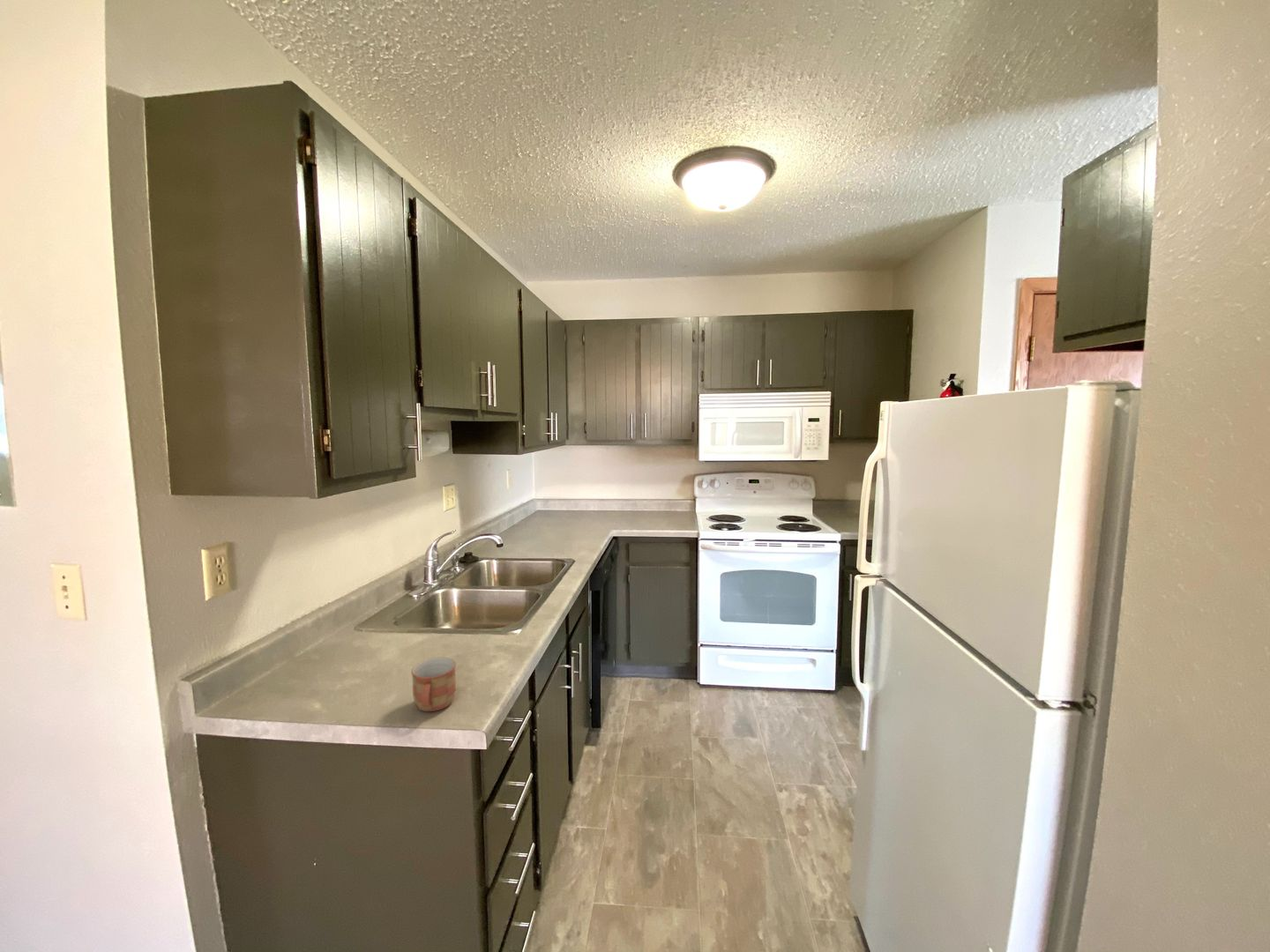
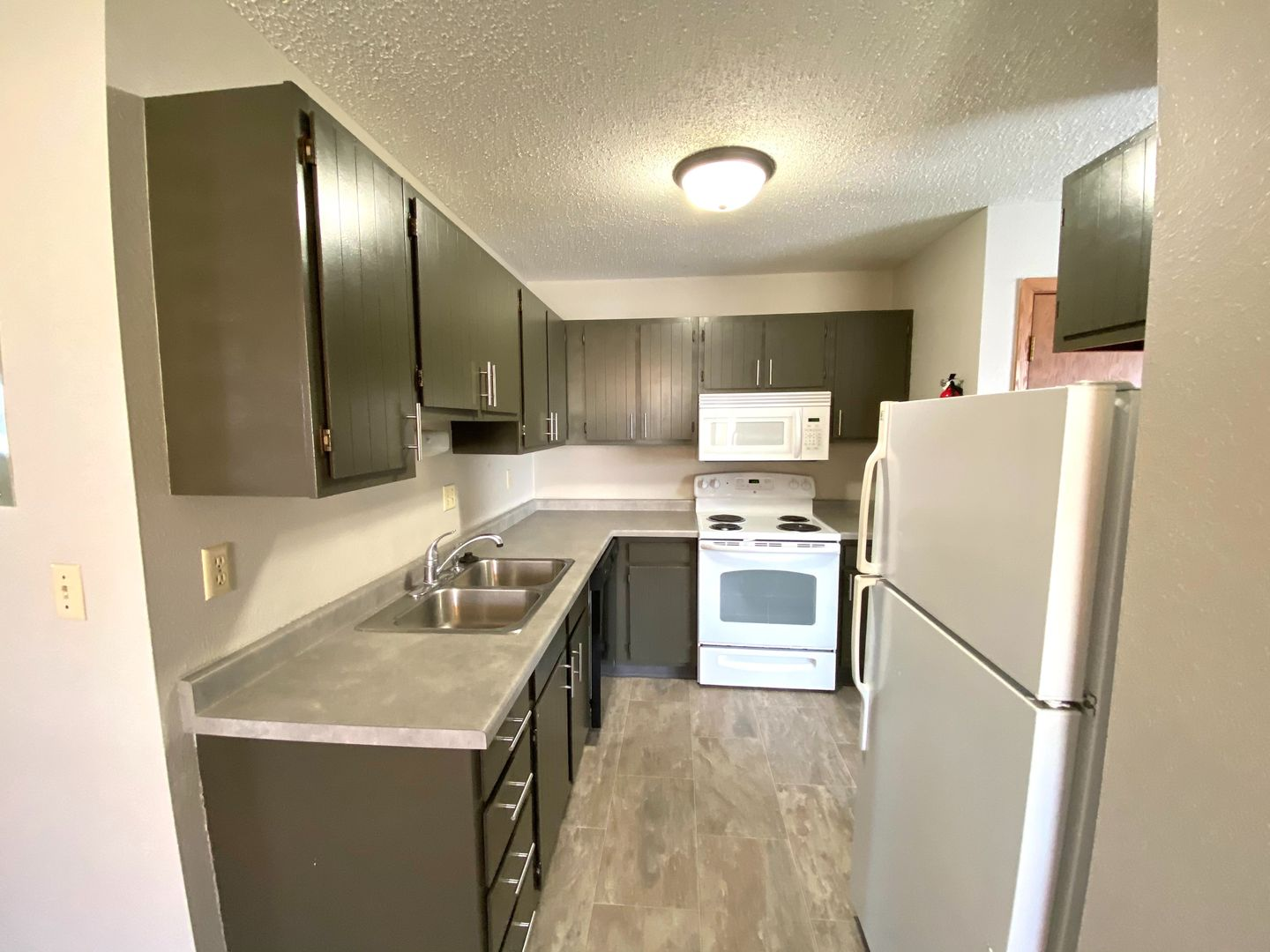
- mug [410,657,457,712]
